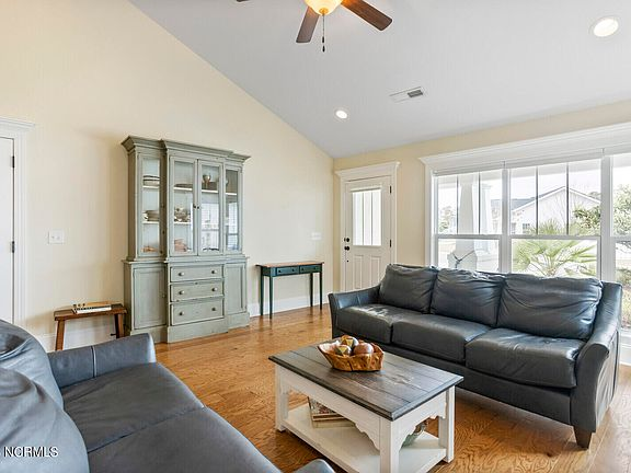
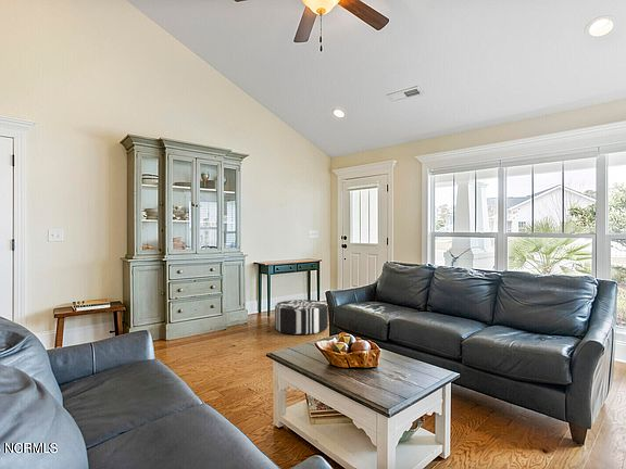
+ pouf [274,299,329,335]
